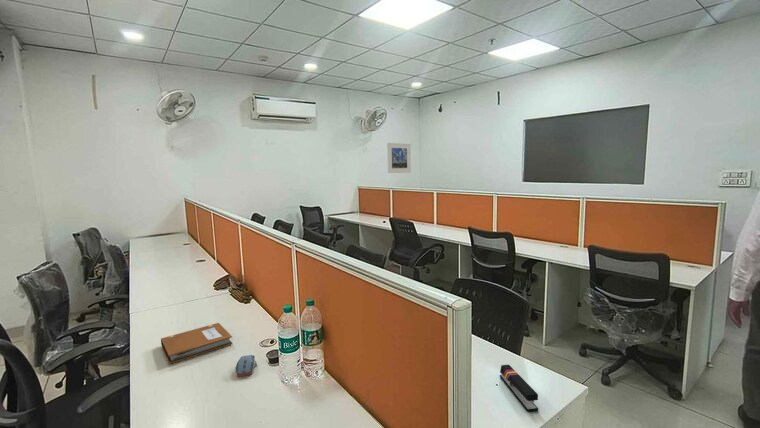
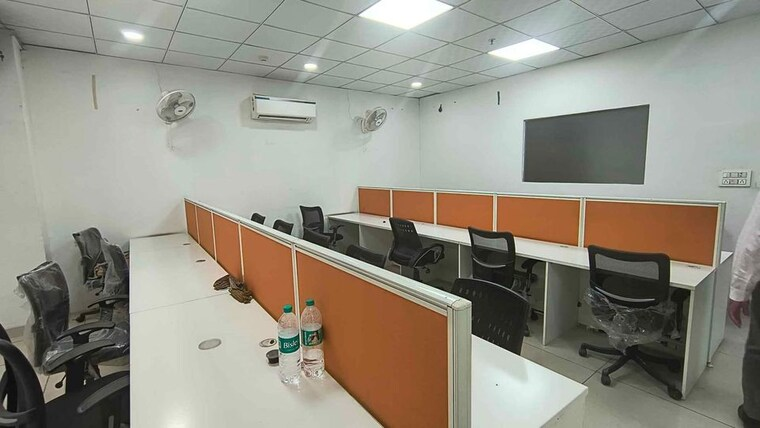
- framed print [386,142,412,174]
- stapler [499,364,539,413]
- notebook [160,322,233,365]
- computer mouse [235,354,258,377]
